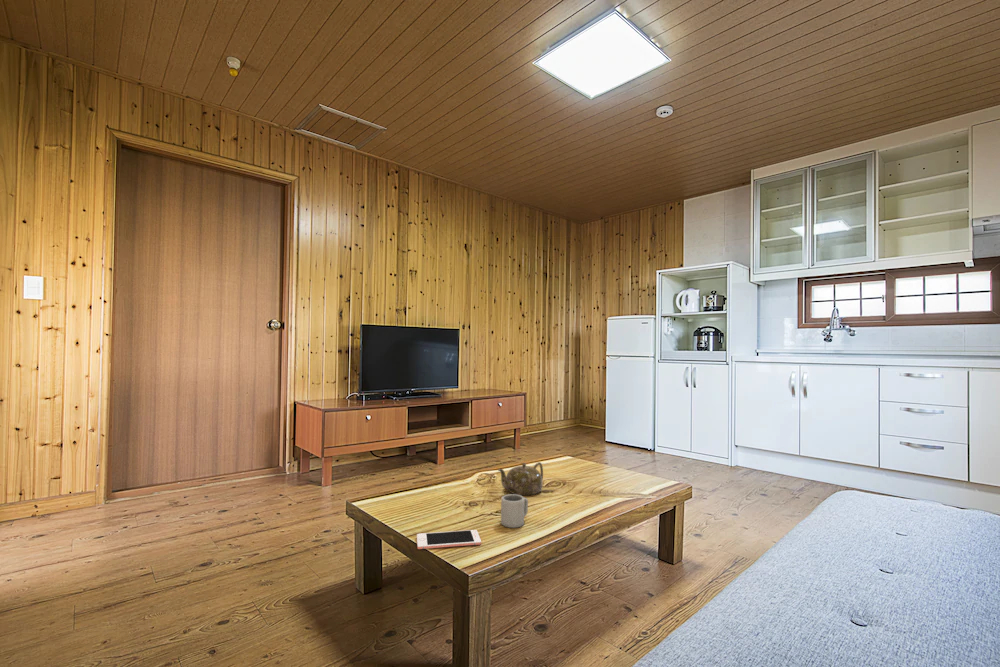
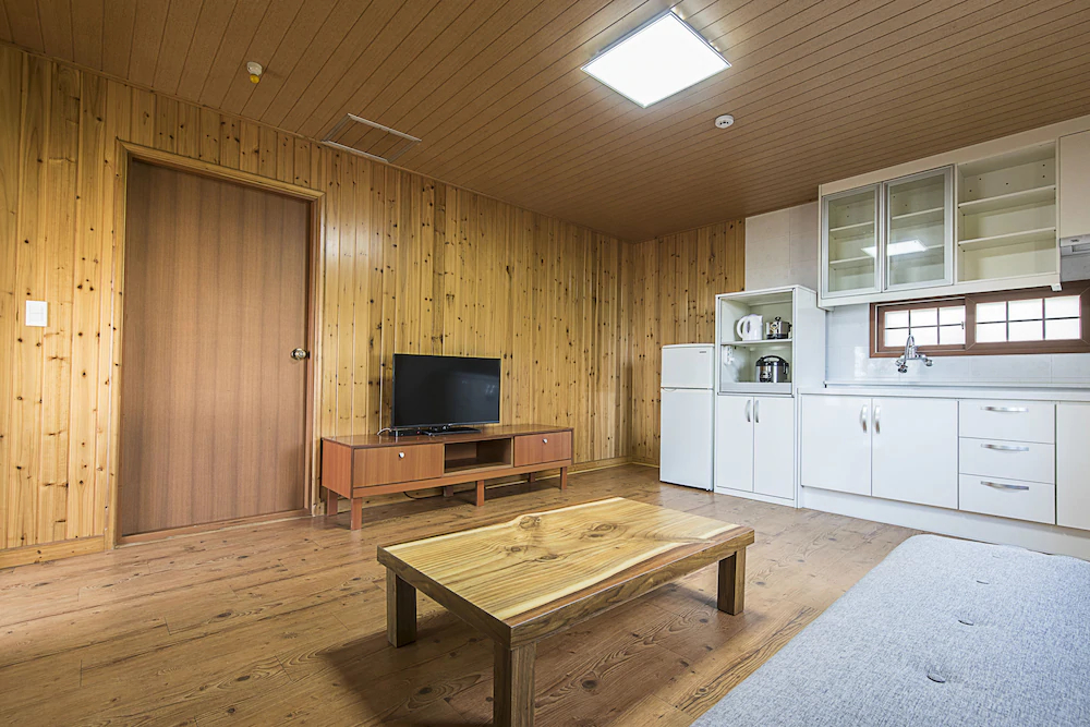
- cell phone [416,529,482,550]
- teapot [497,461,544,496]
- cup [500,493,529,529]
